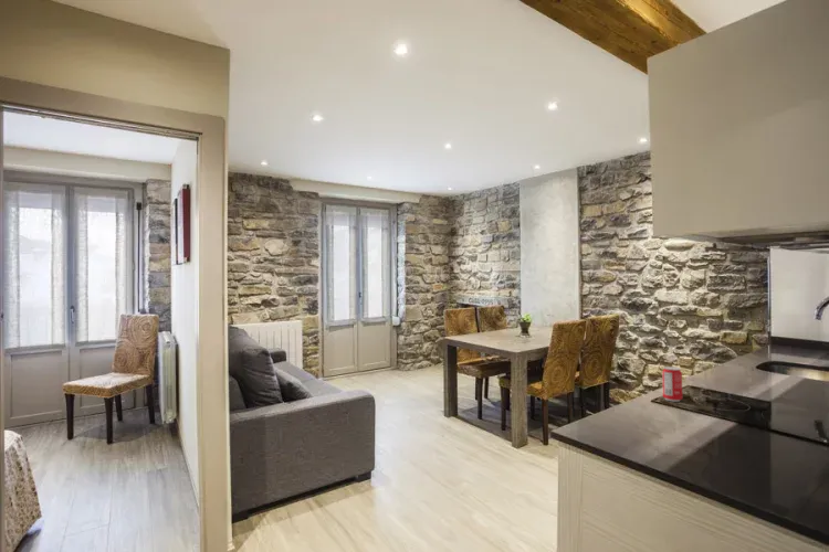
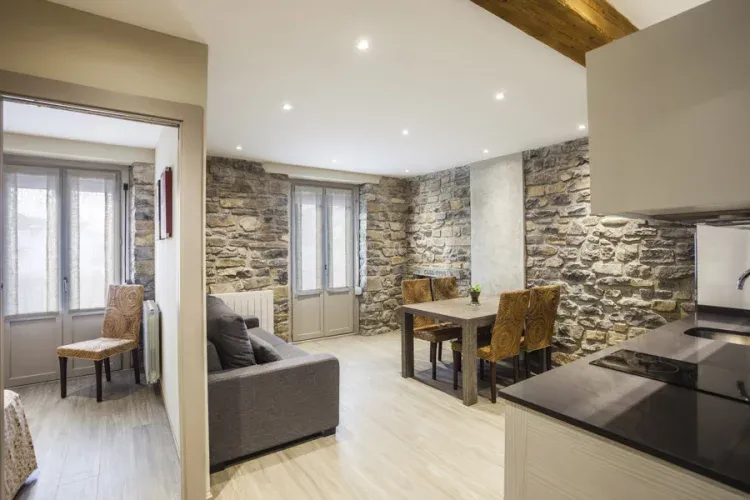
- beverage can [661,365,683,403]
